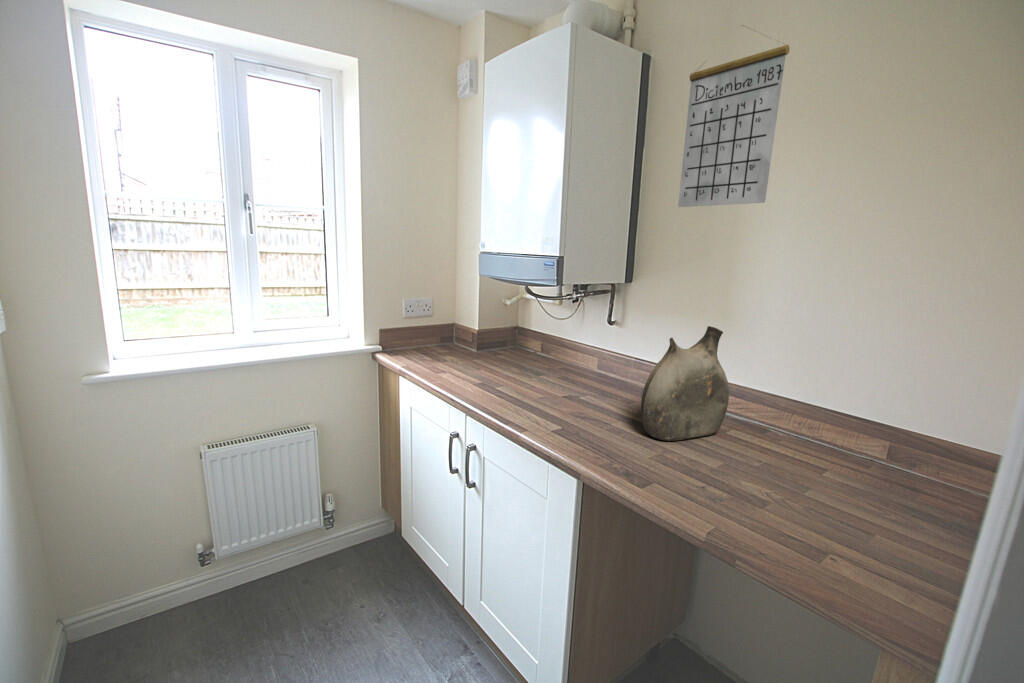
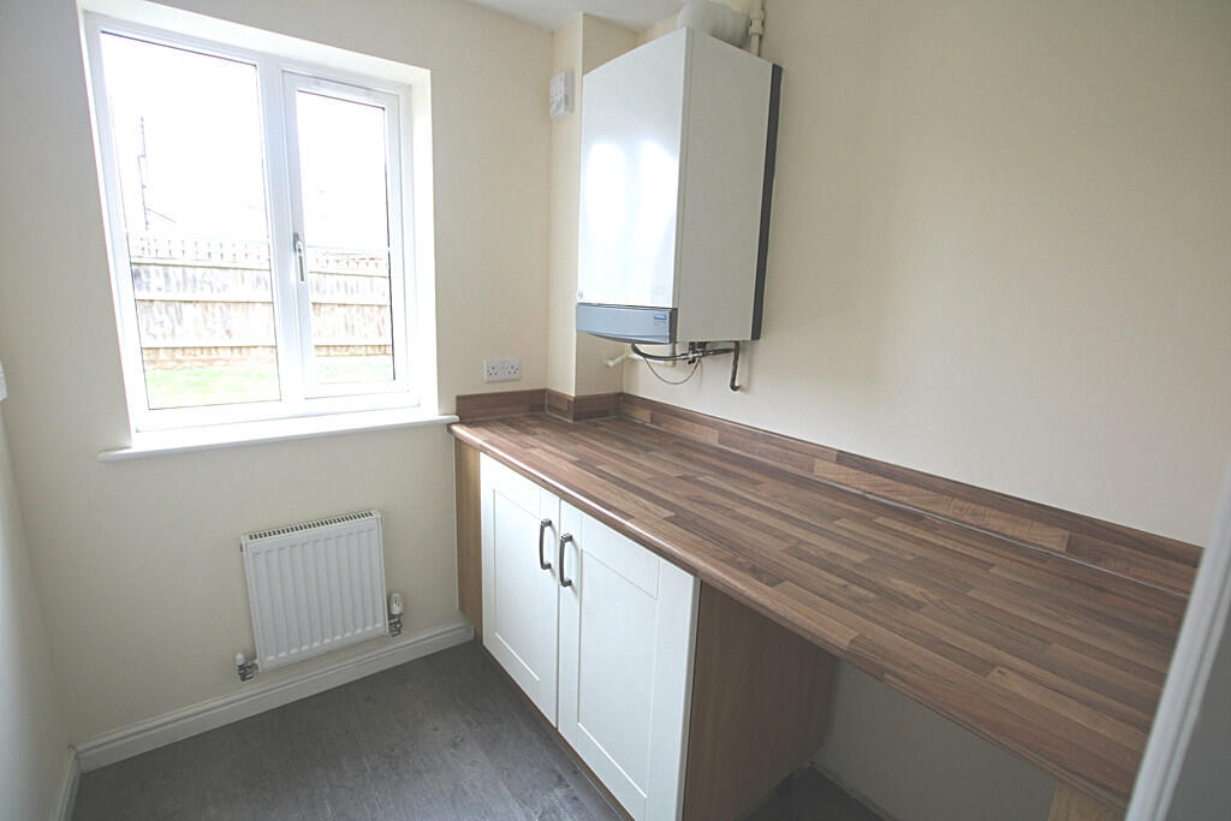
- calendar [677,24,791,208]
- ceramic jug [640,325,730,442]
